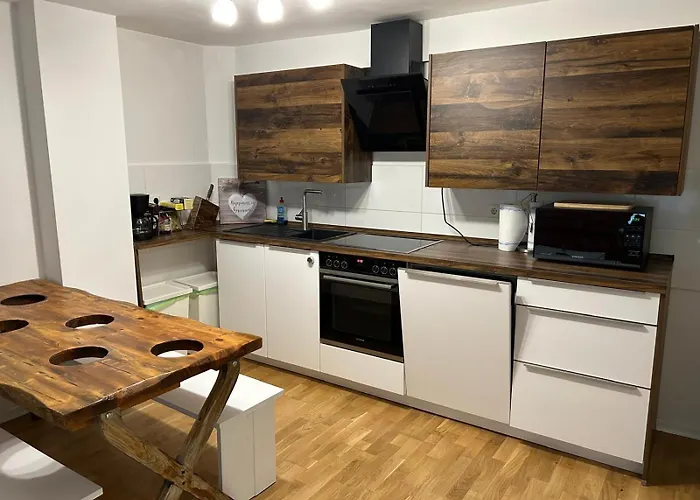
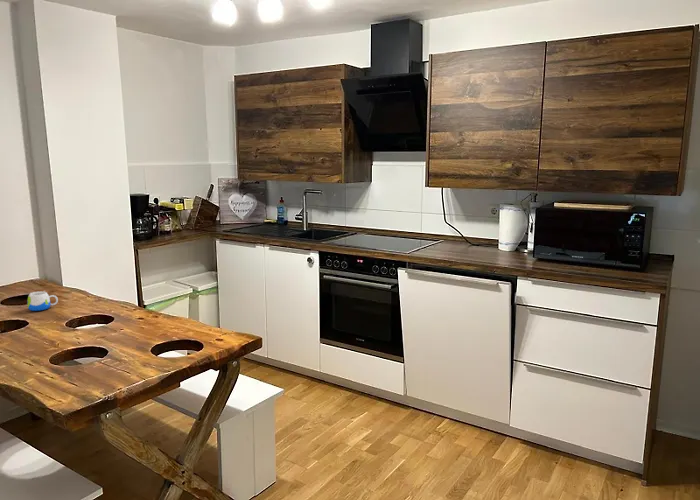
+ mug [26,290,59,312]
